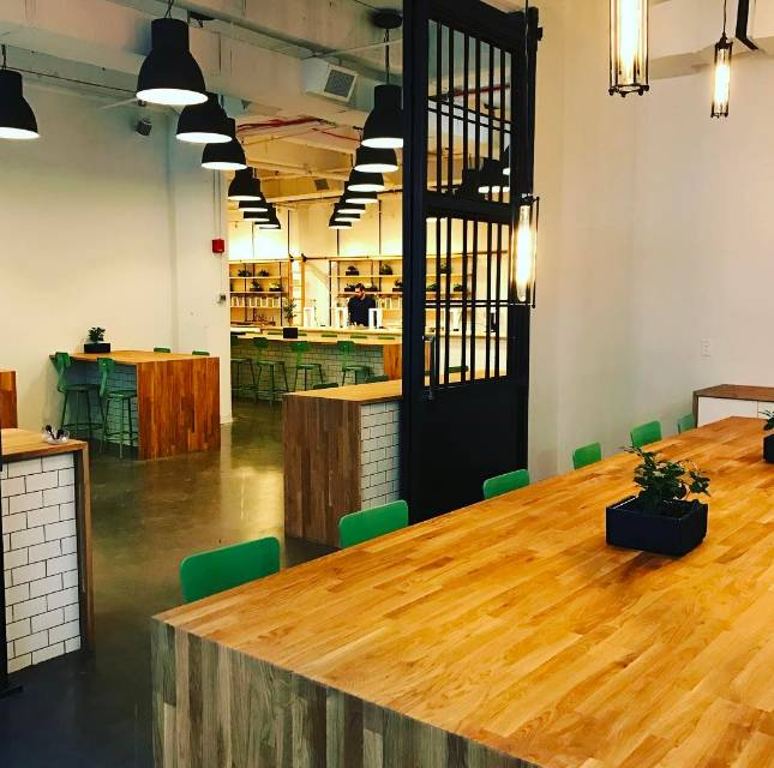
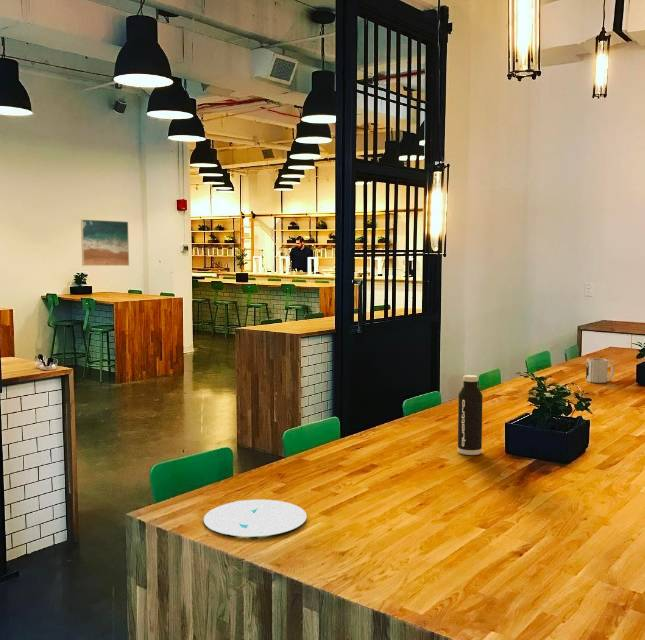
+ mug [585,357,615,384]
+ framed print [80,218,130,267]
+ water bottle [457,374,483,456]
+ plate [203,499,308,537]
